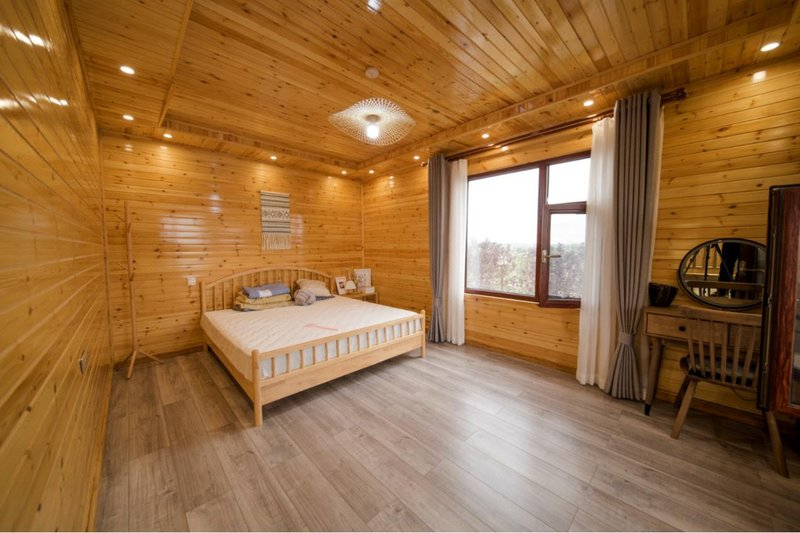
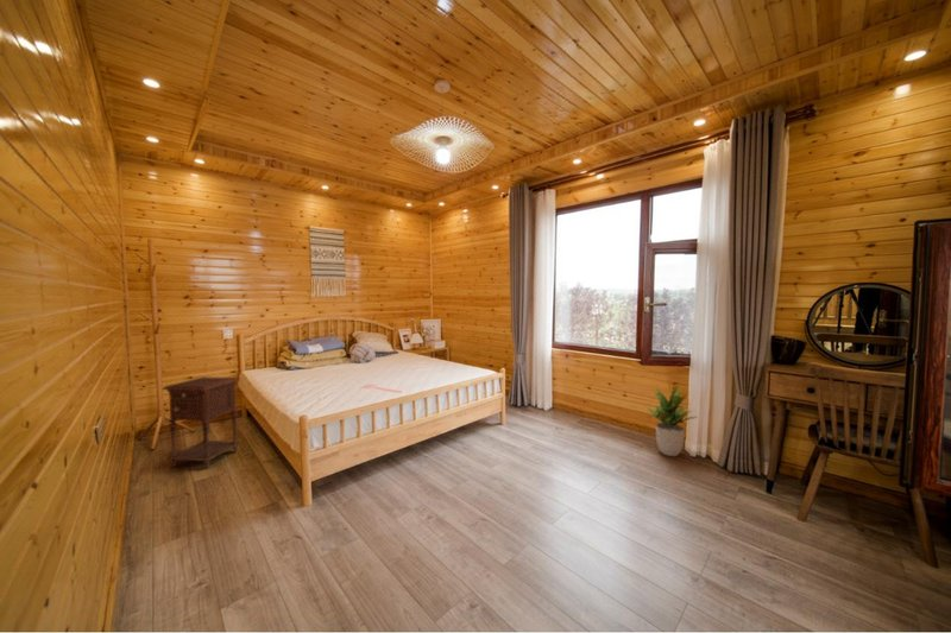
+ potted plant [647,384,699,457]
+ nightstand [162,375,243,469]
